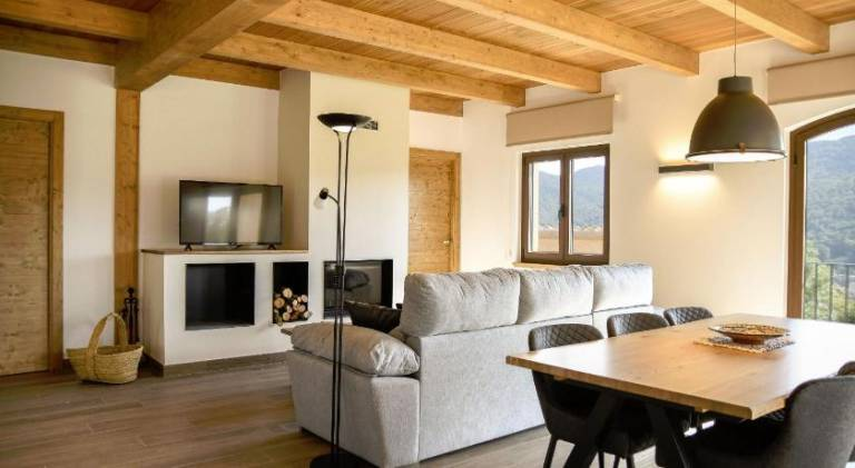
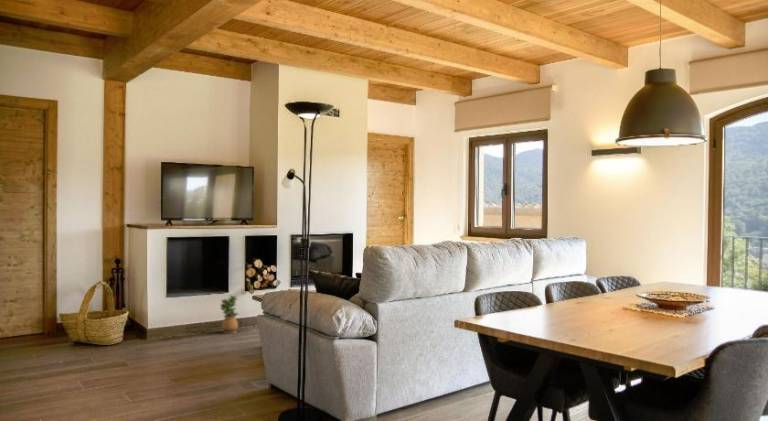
+ potted plant [219,294,240,335]
